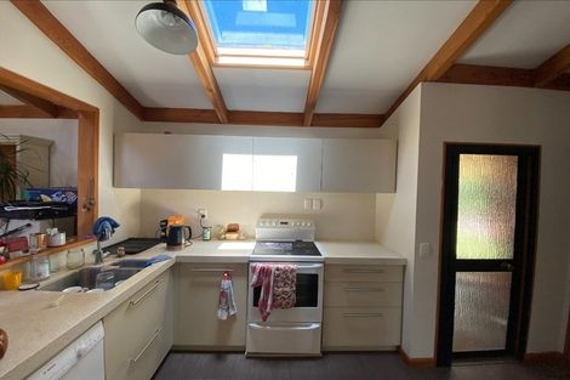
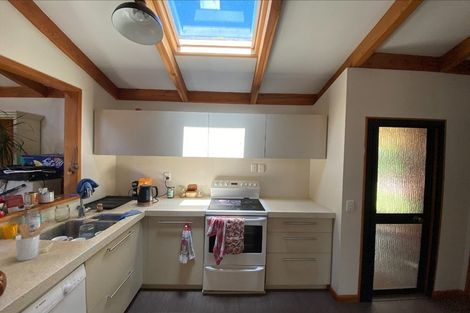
+ utensil holder [14,220,50,262]
